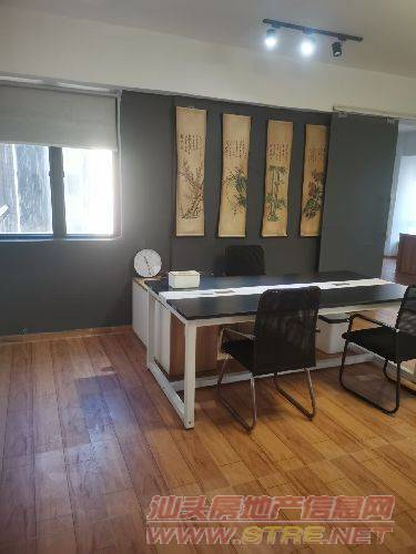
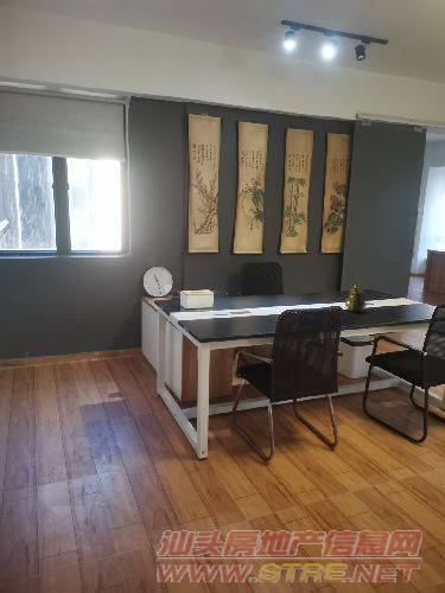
+ teapot [344,276,368,313]
